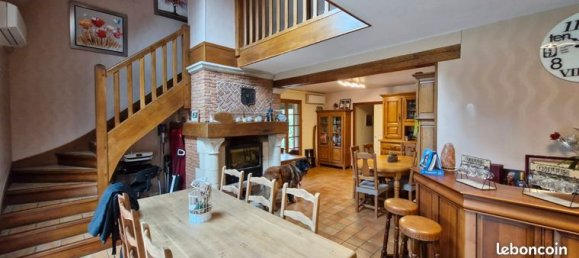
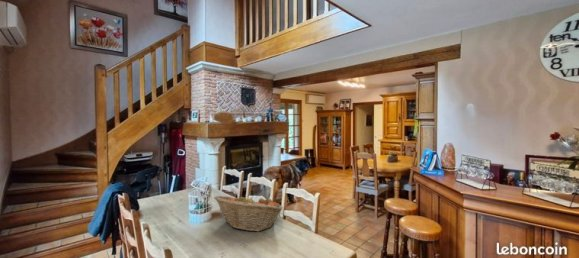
+ fruit basket [213,193,284,232]
